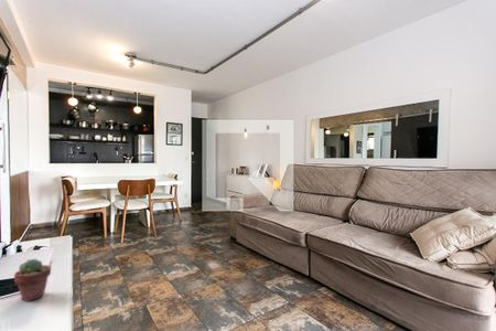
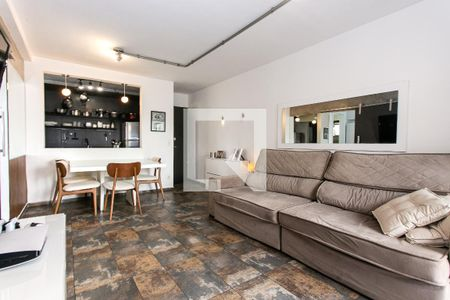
- potted succulent [13,258,52,303]
